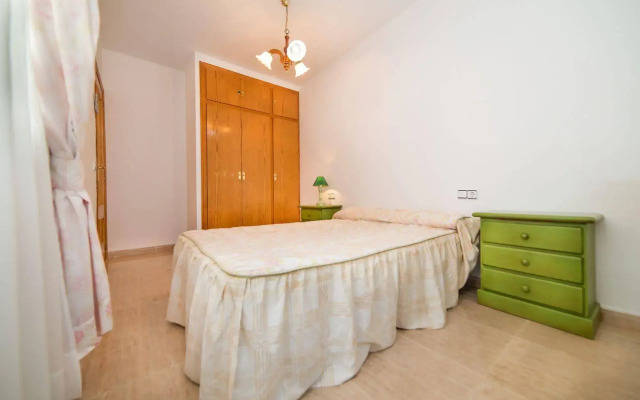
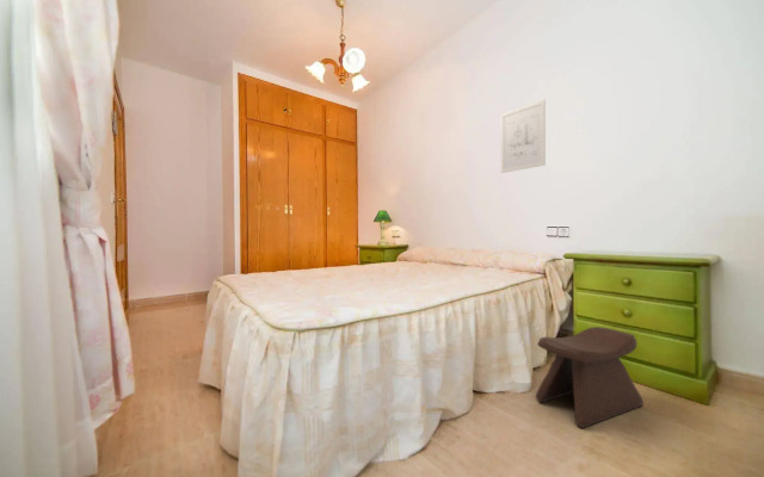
+ stool [535,326,645,429]
+ wall art [500,99,547,174]
